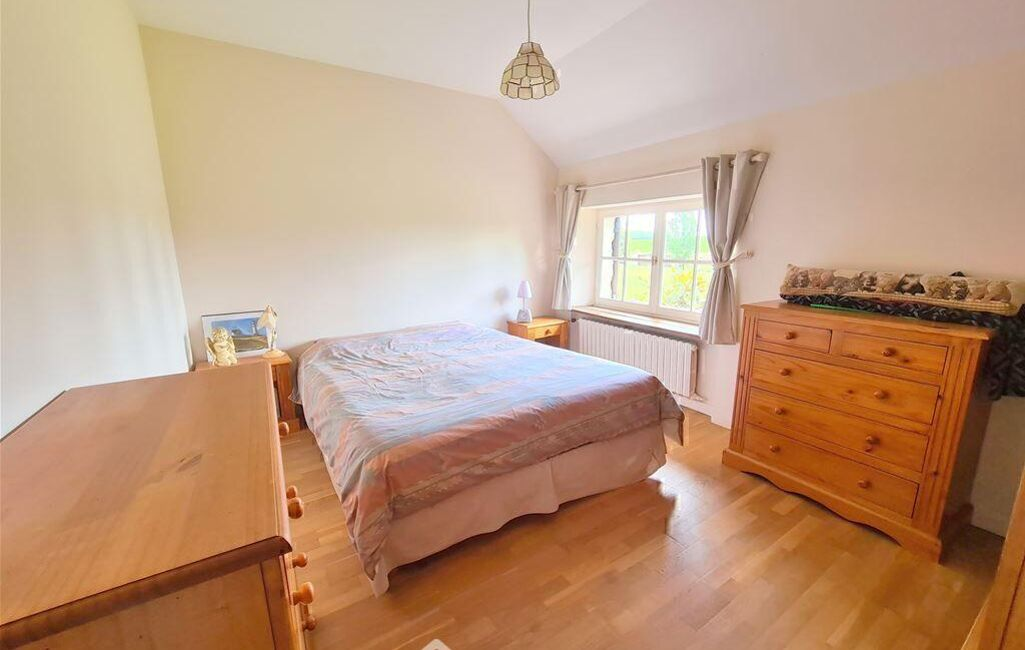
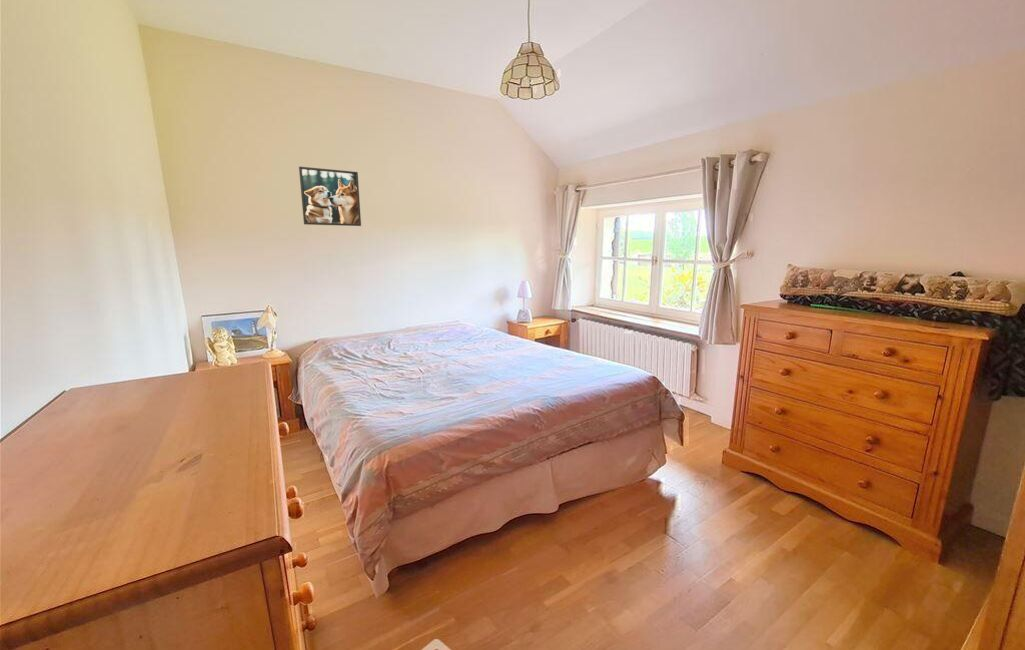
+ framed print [298,166,362,227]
